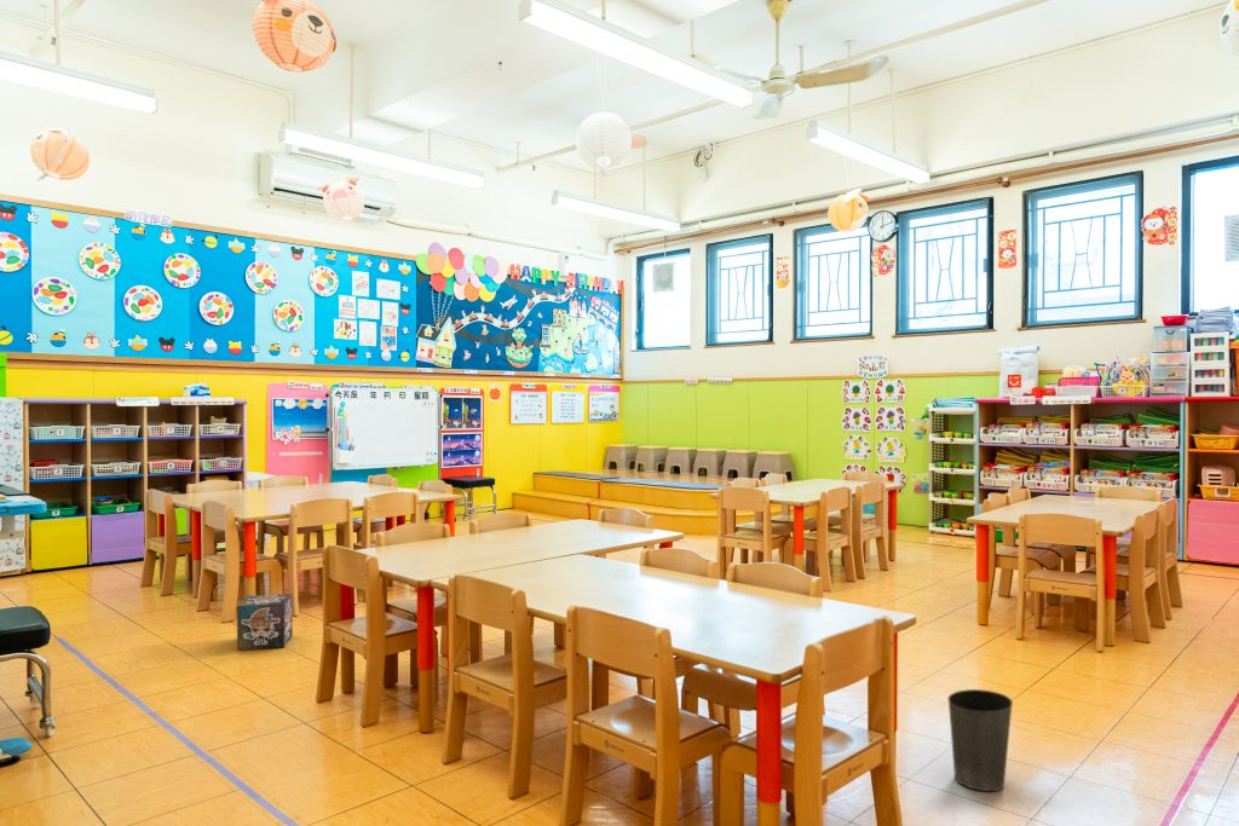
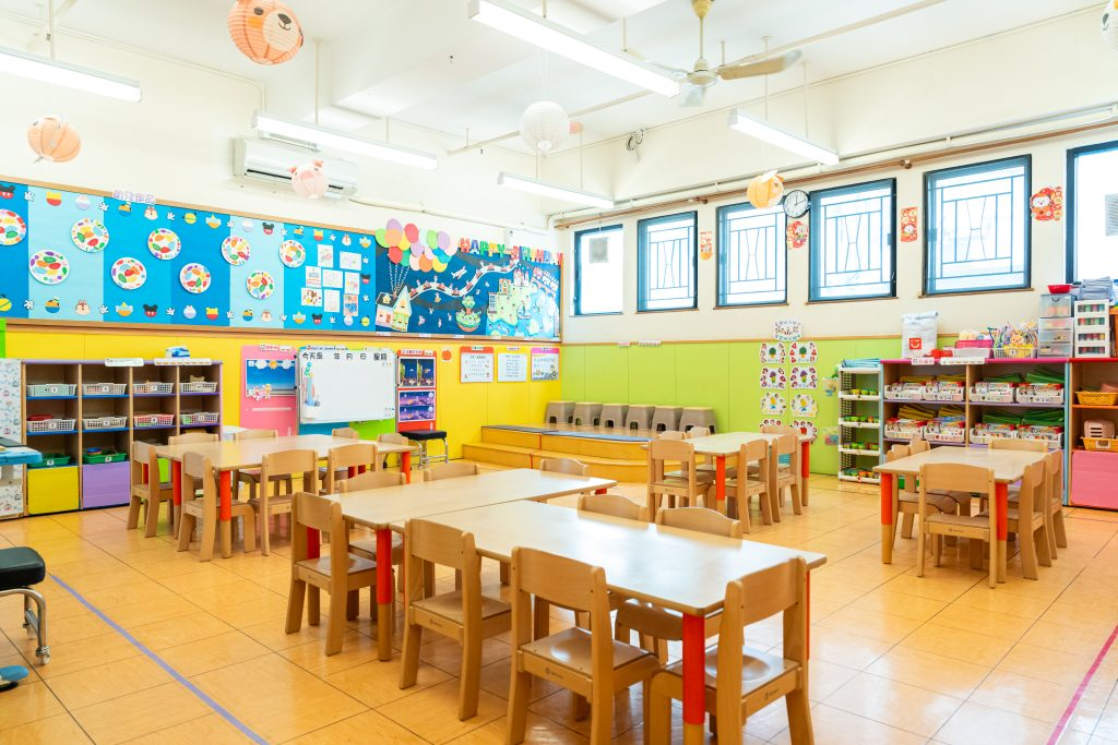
- waste basket [946,688,1014,792]
- toy box [236,593,294,652]
